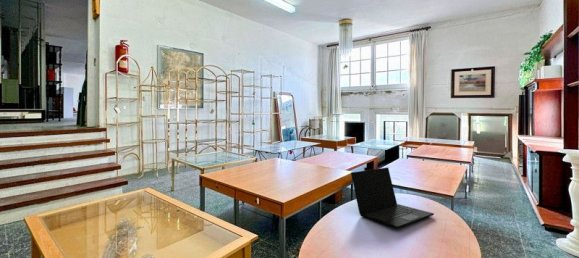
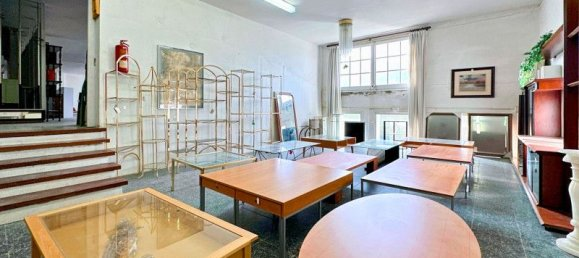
- laptop [350,167,435,229]
